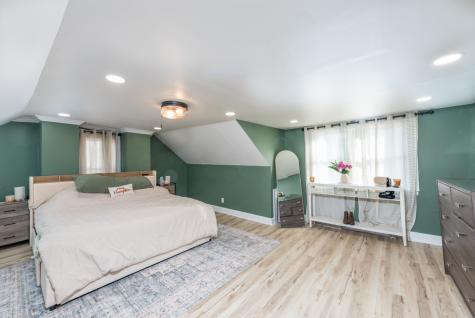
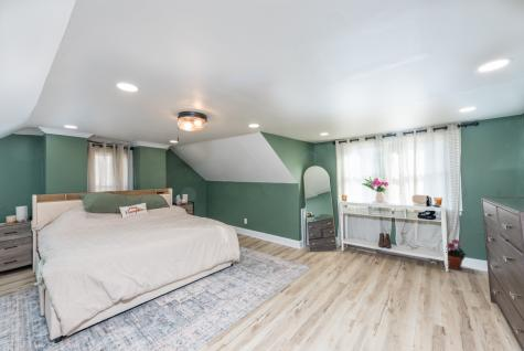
+ potted plant [447,238,468,270]
